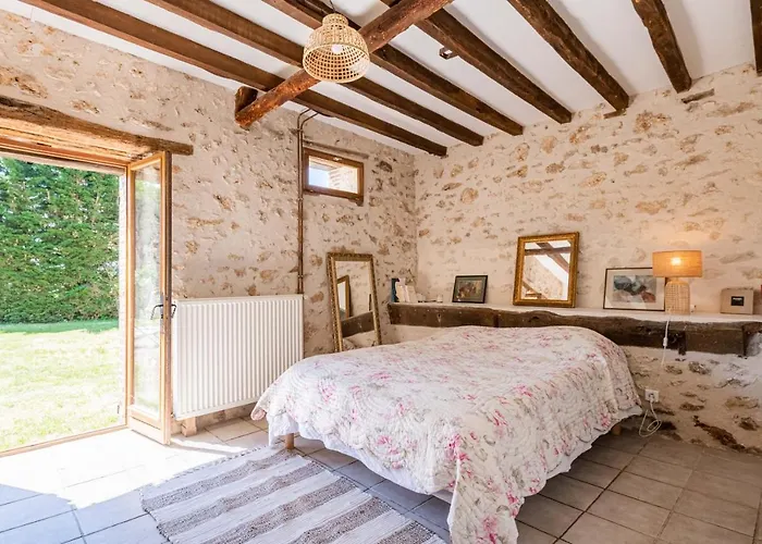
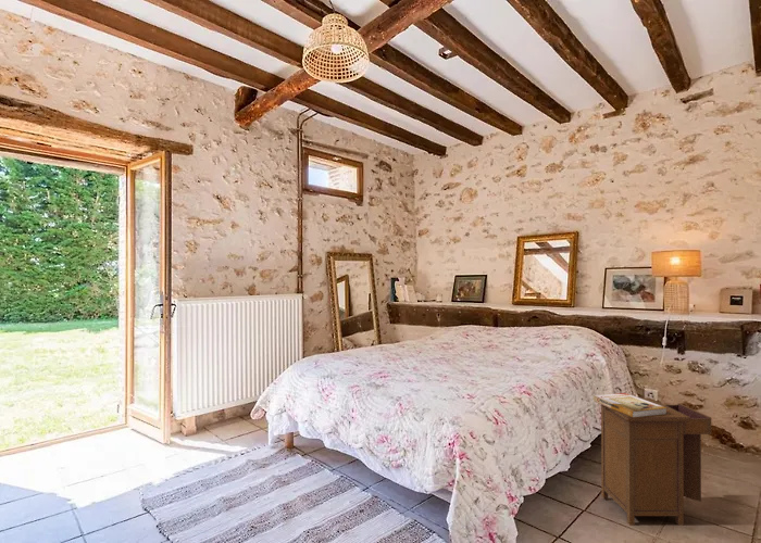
+ nightstand [600,397,712,527]
+ book [592,392,668,418]
